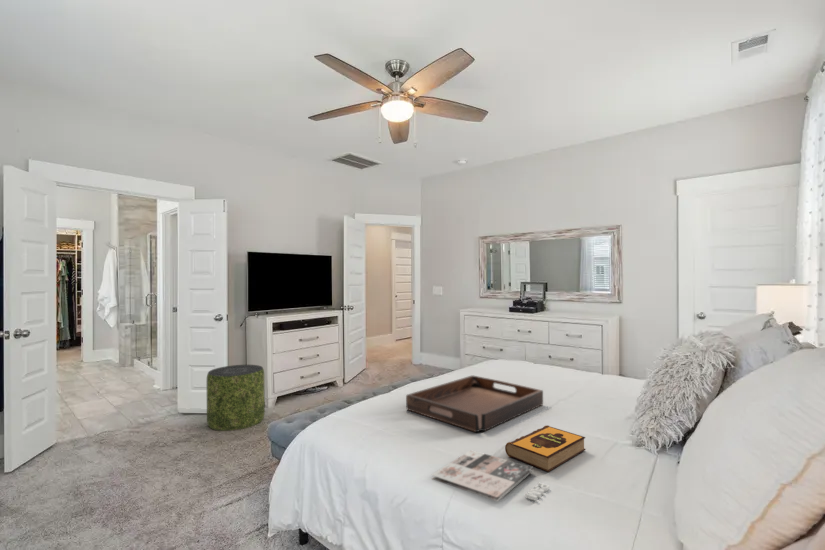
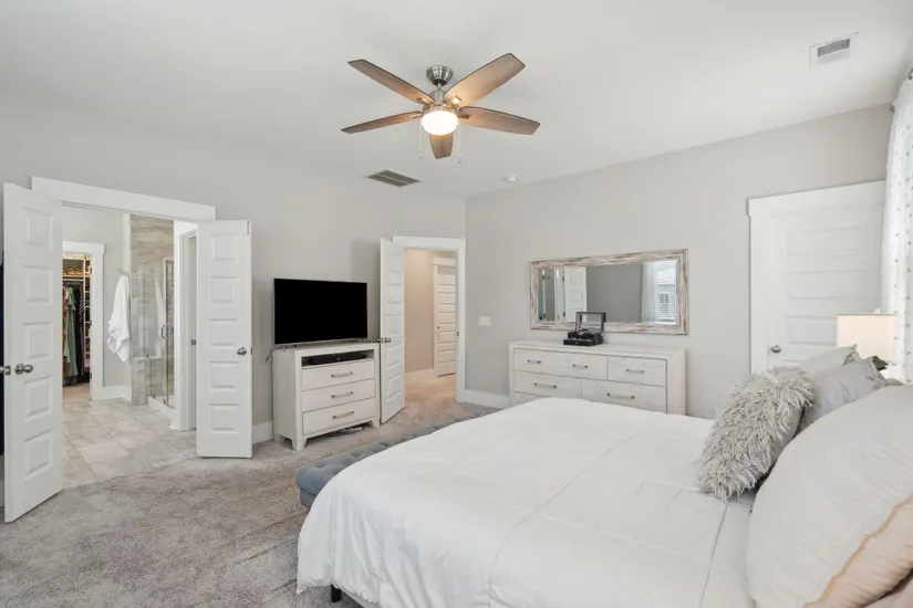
- pouf [206,364,266,432]
- serving tray [405,374,544,433]
- hardback book [504,424,587,473]
- magazine [430,449,551,503]
